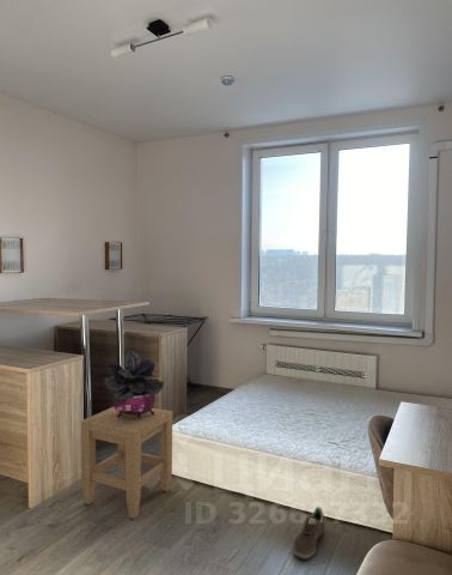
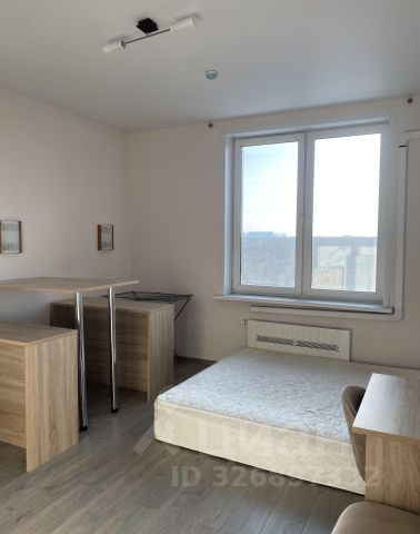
- potted plant [103,349,165,418]
- stool [80,406,173,520]
- sneaker [292,506,326,561]
